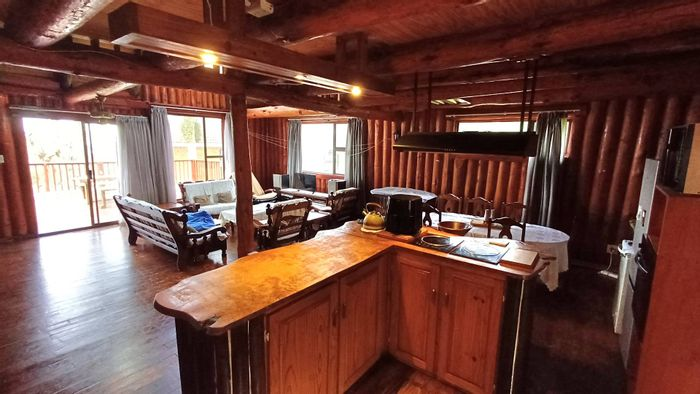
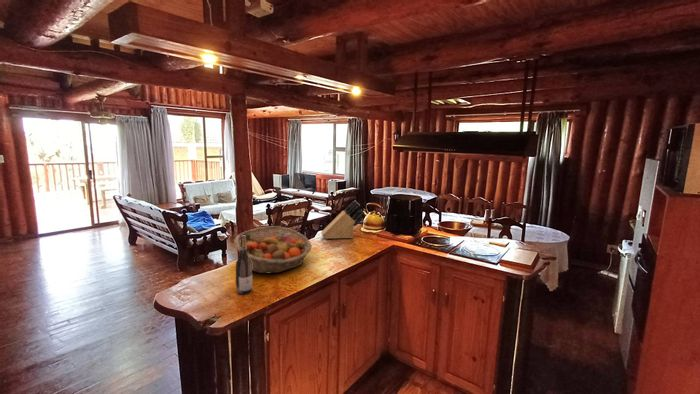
+ wine bottle [235,235,253,295]
+ knife block [320,199,365,240]
+ fruit basket [233,225,313,274]
